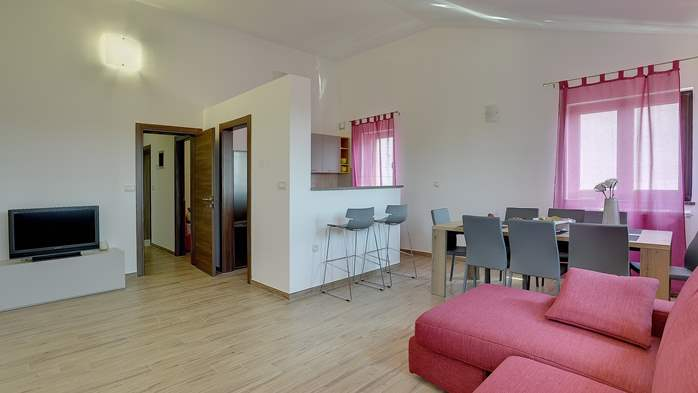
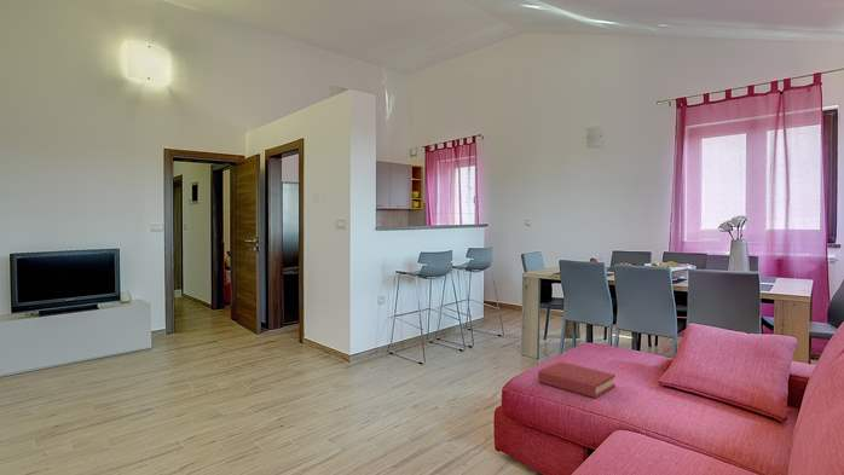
+ hardback book [537,360,617,399]
